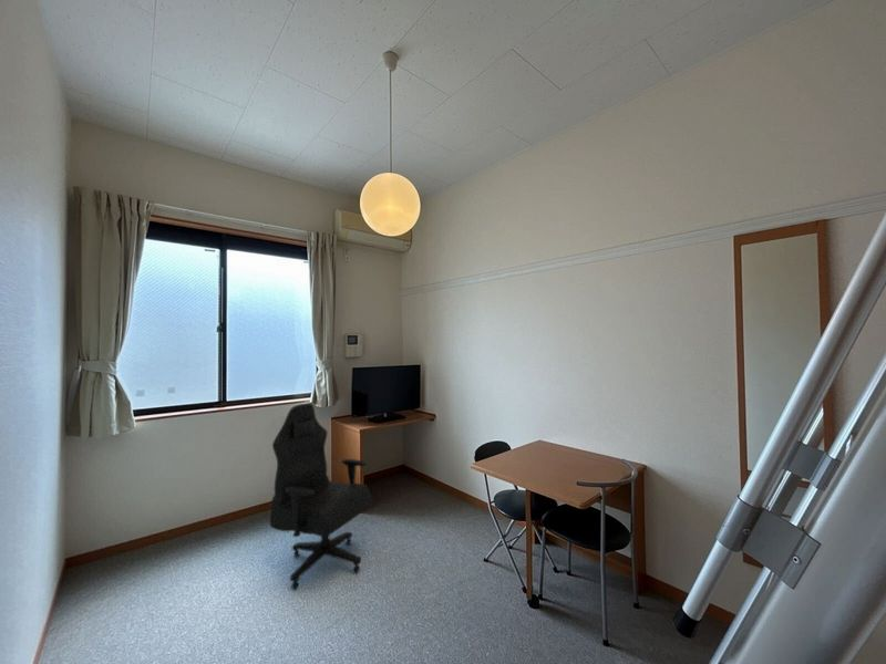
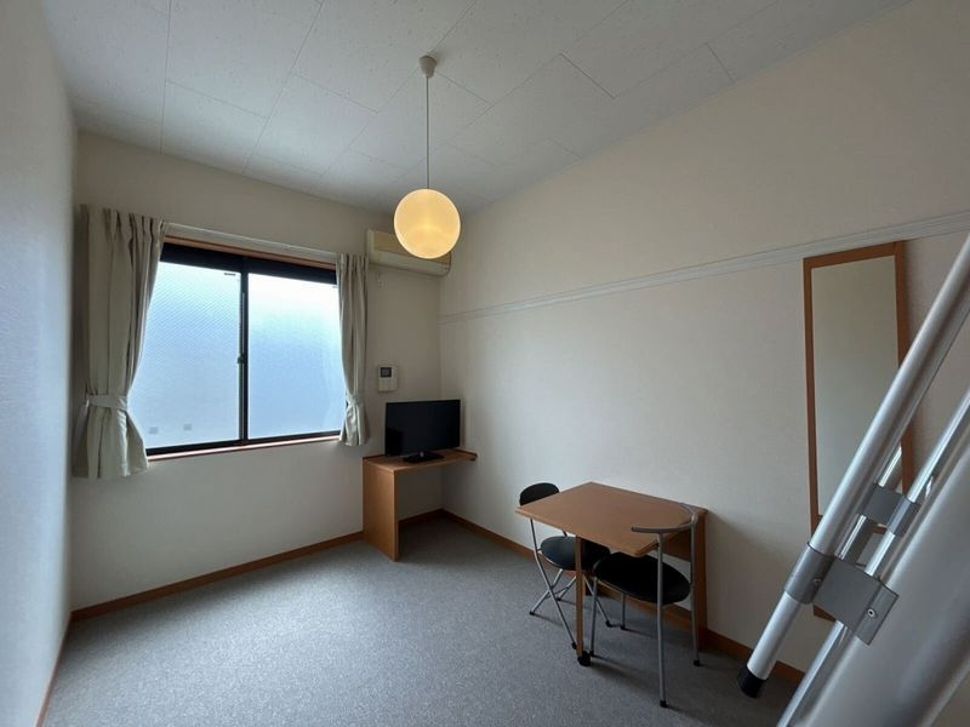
- office chair [269,402,372,590]
